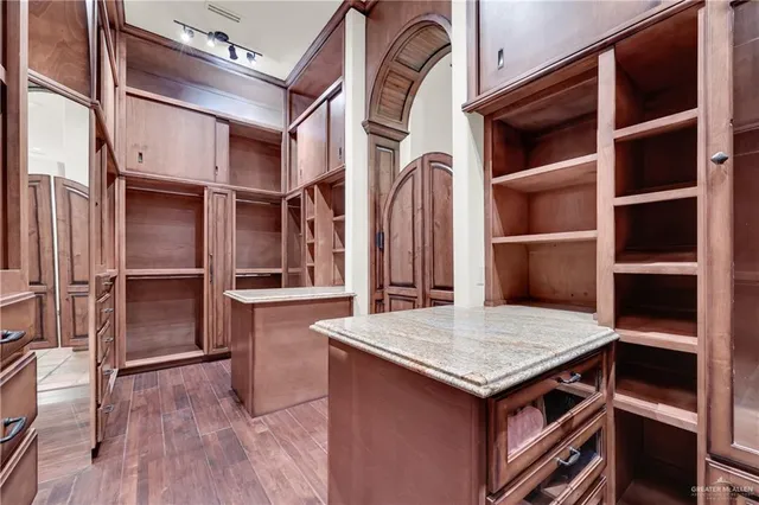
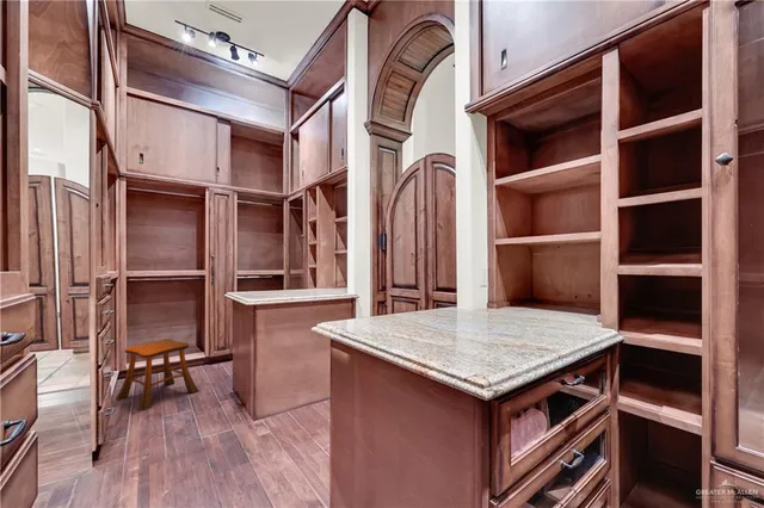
+ stool [115,337,199,411]
